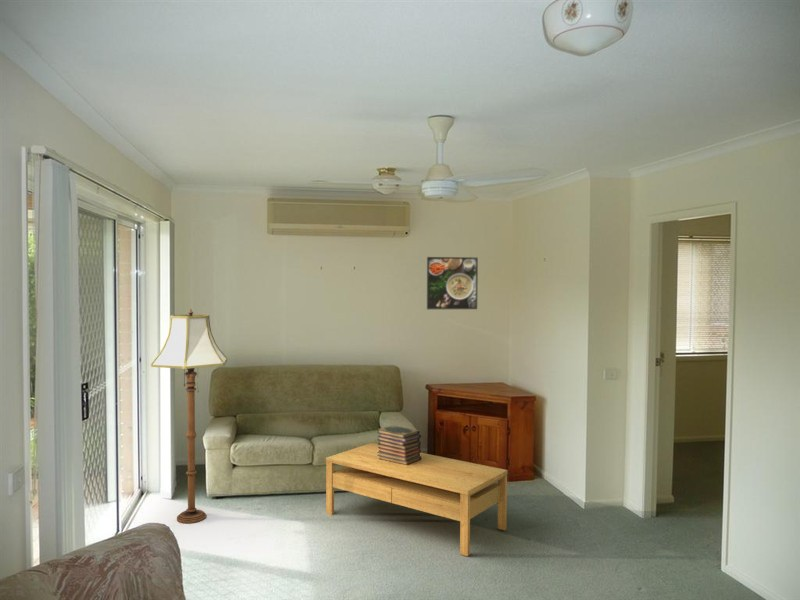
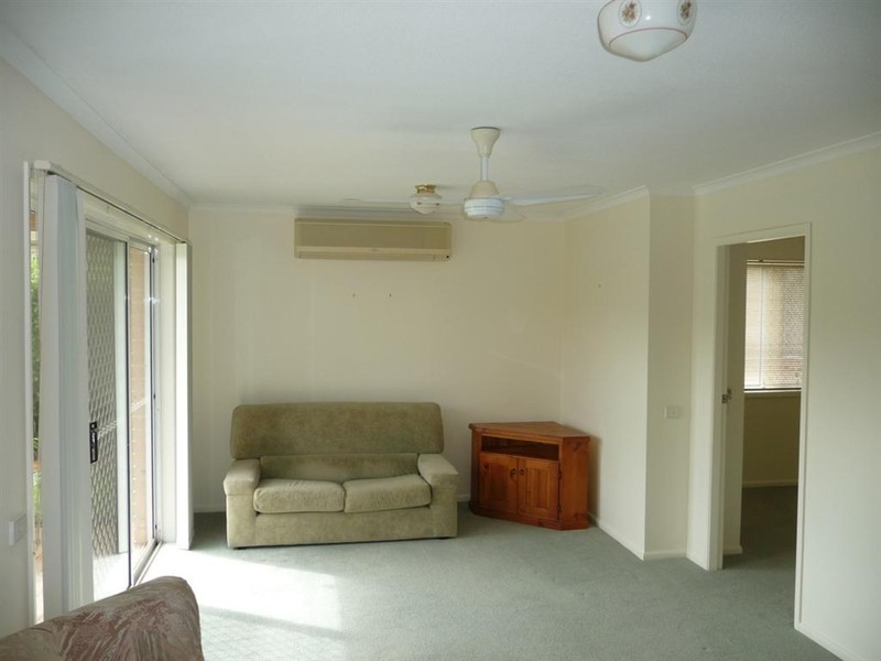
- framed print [426,256,479,310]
- book stack [376,424,422,465]
- floor lamp [150,308,228,524]
- coffee table [325,442,509,557]
